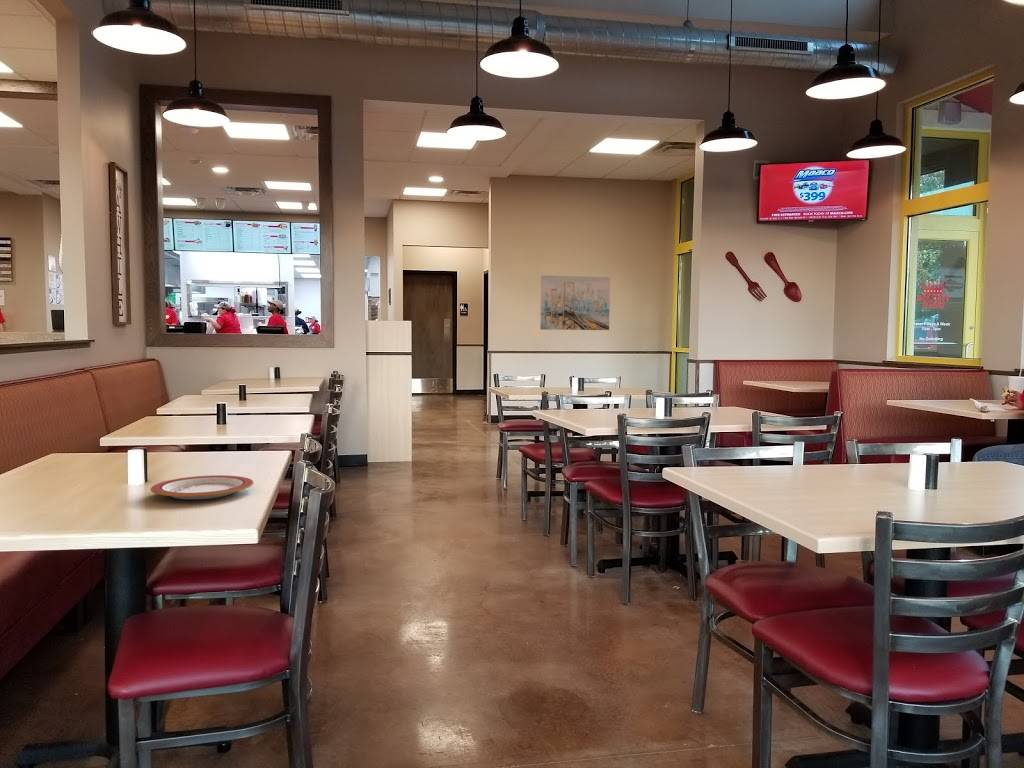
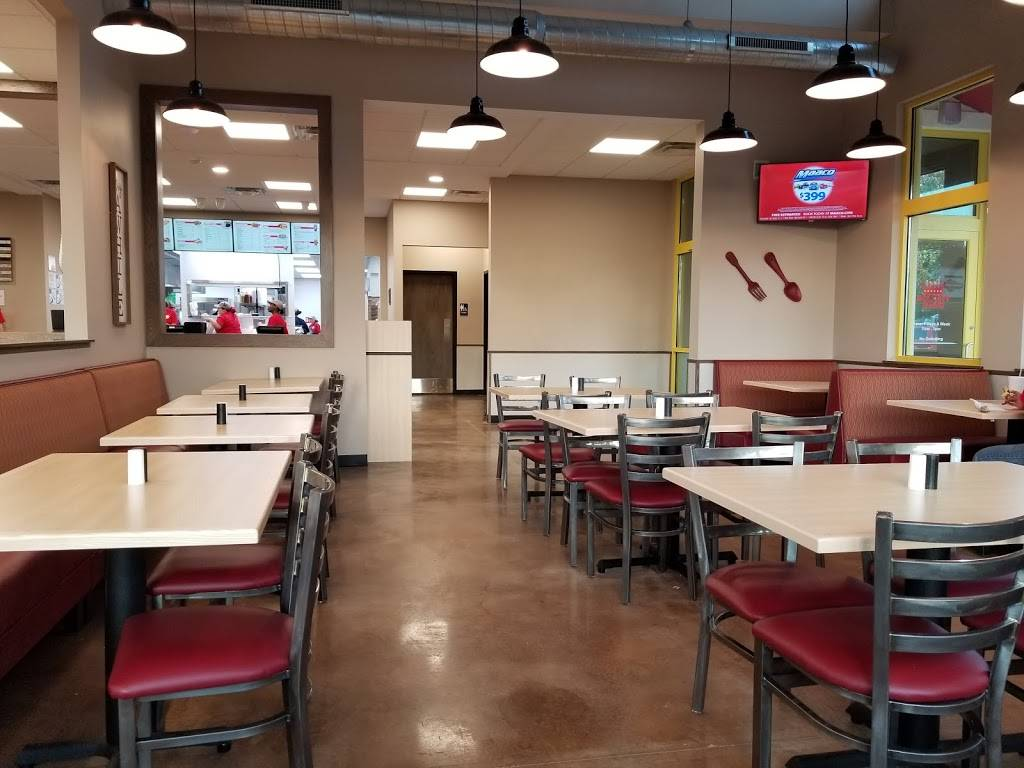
- plate [150,474,255,501]
- wall art [539,275,611,331]
